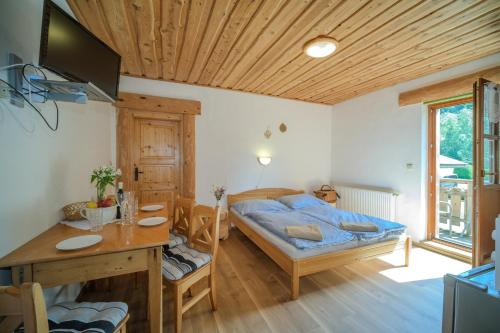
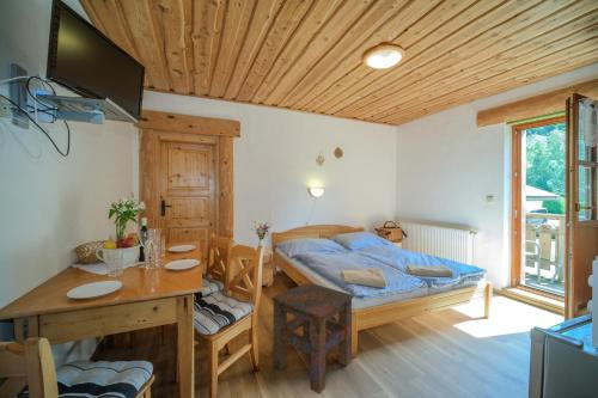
+ side table [270,281,355,396]
